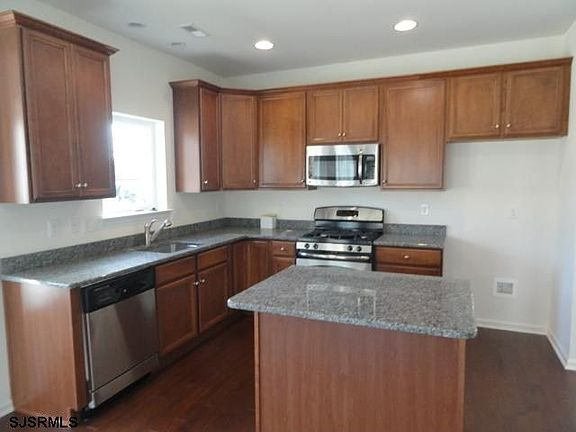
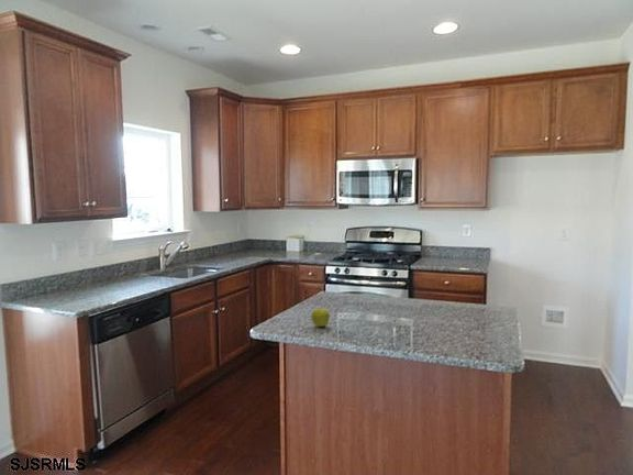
+ fruit [310,307,331,328]
